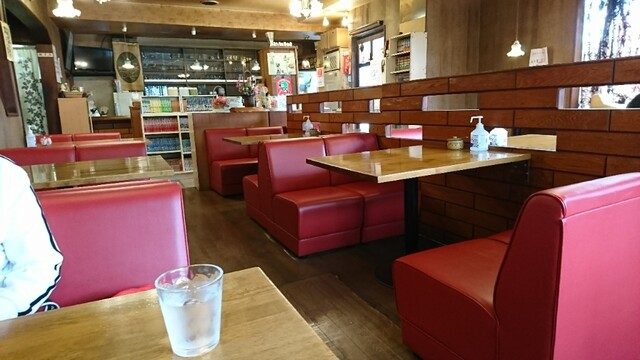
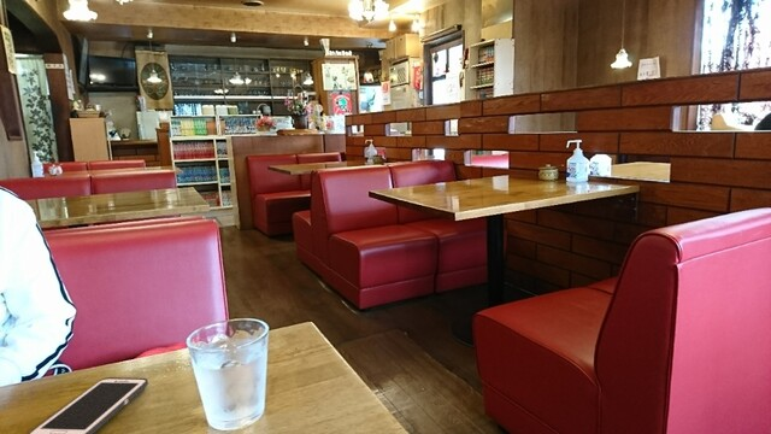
+ cell phone [28,376,149,434]
